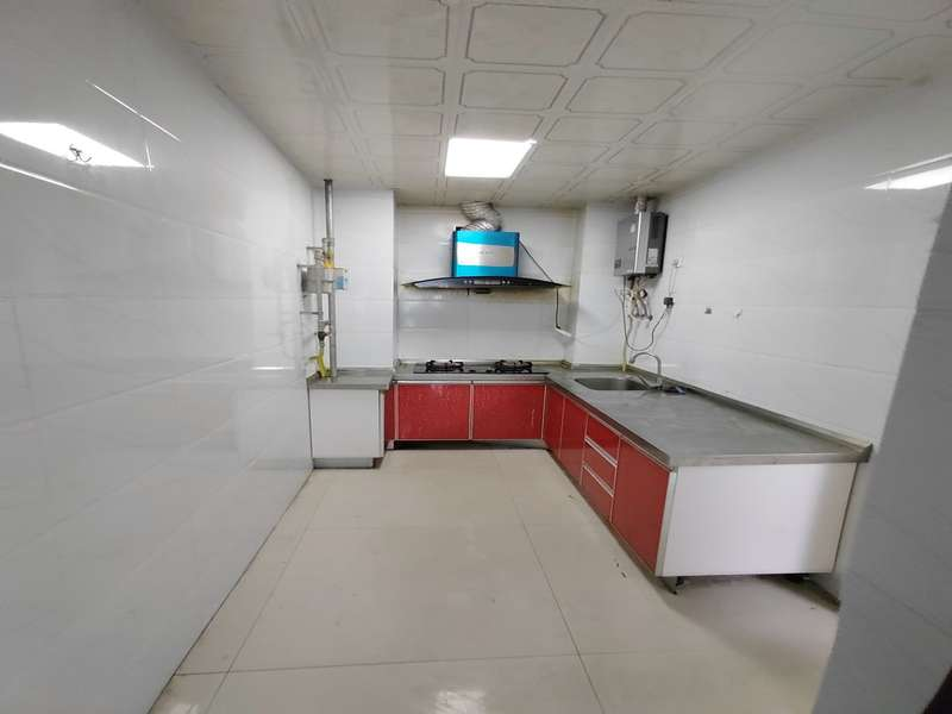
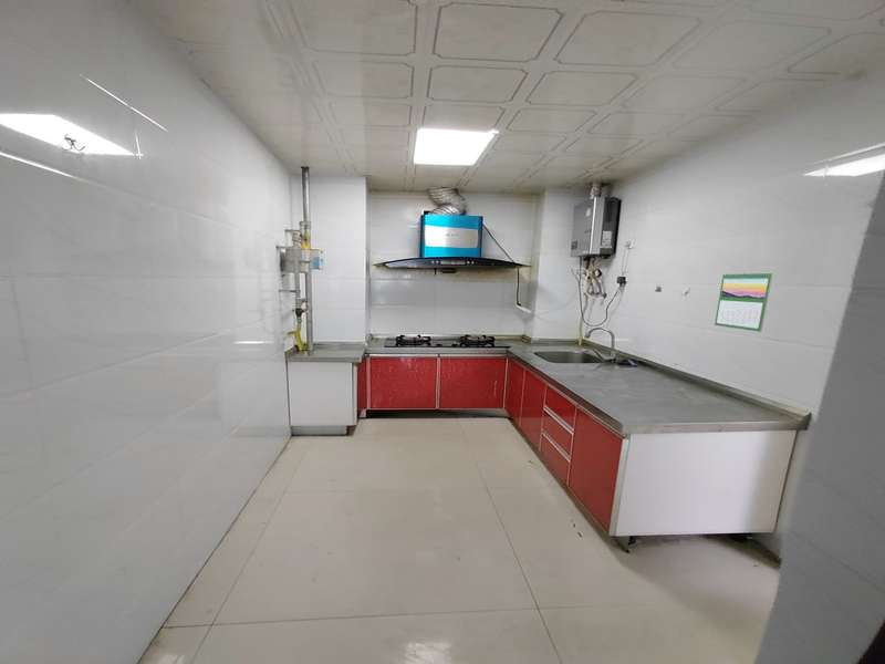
+ calendar [714,270,774,333]
